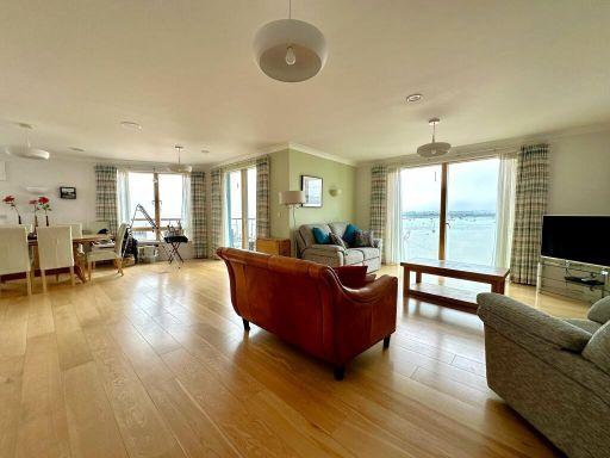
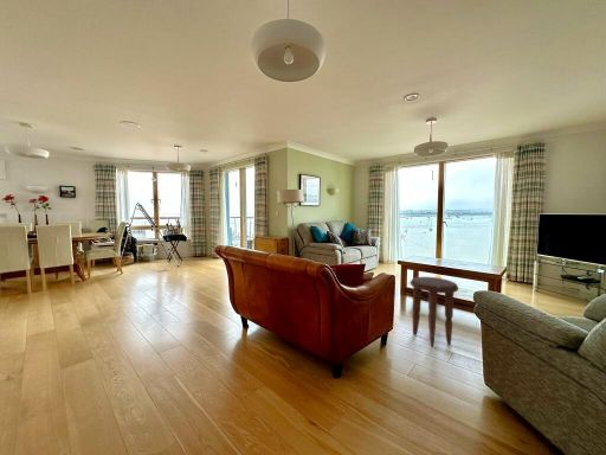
+ side table [410,276,459,348]
